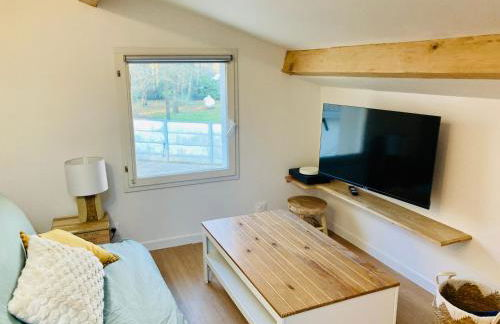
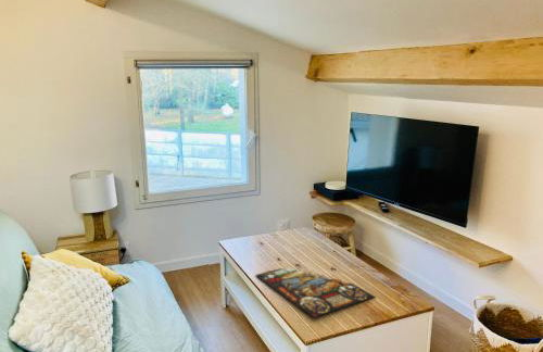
+ stained glass panel [254,267,376,318]
